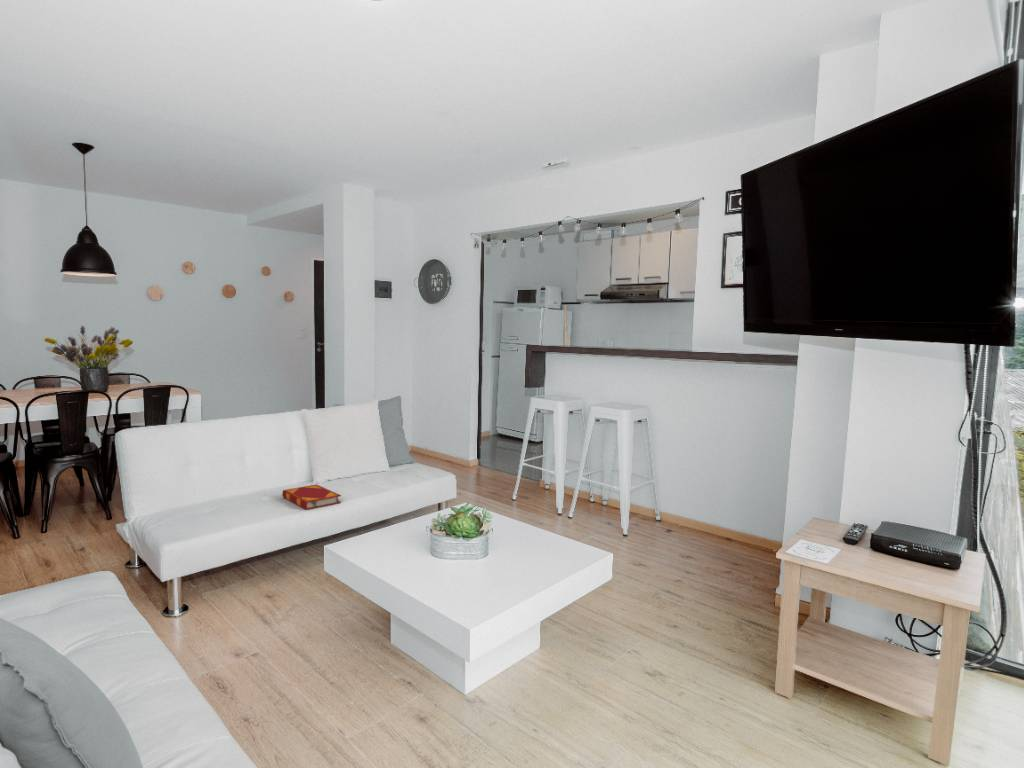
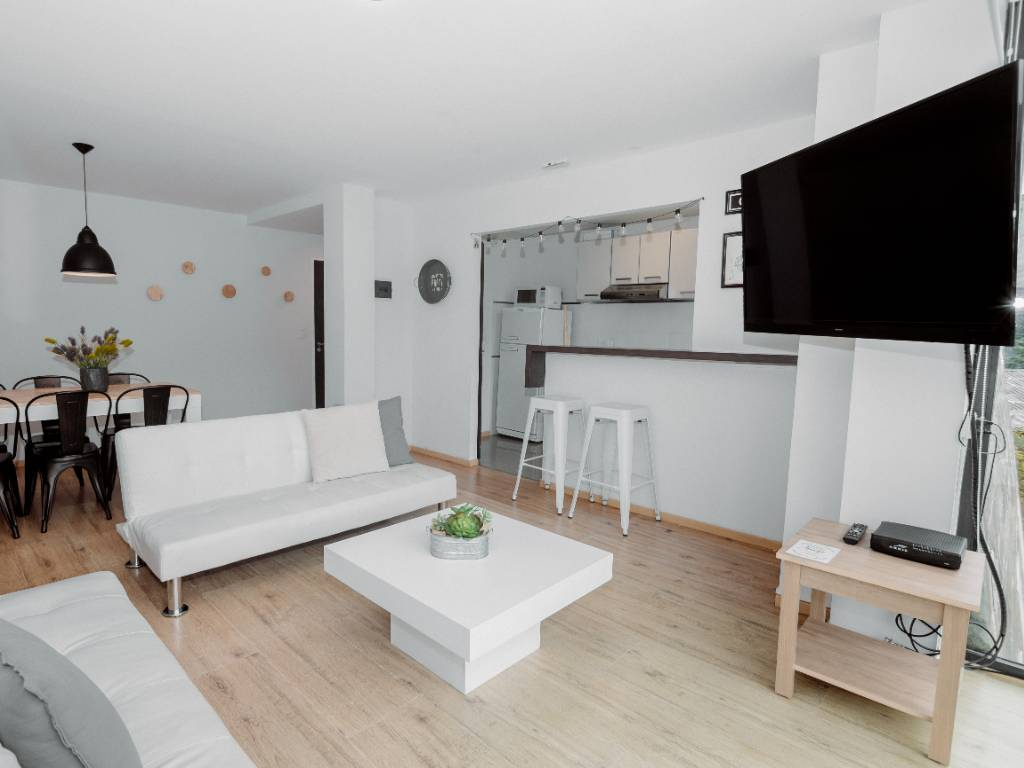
- hardback book [281,483,342,510]
